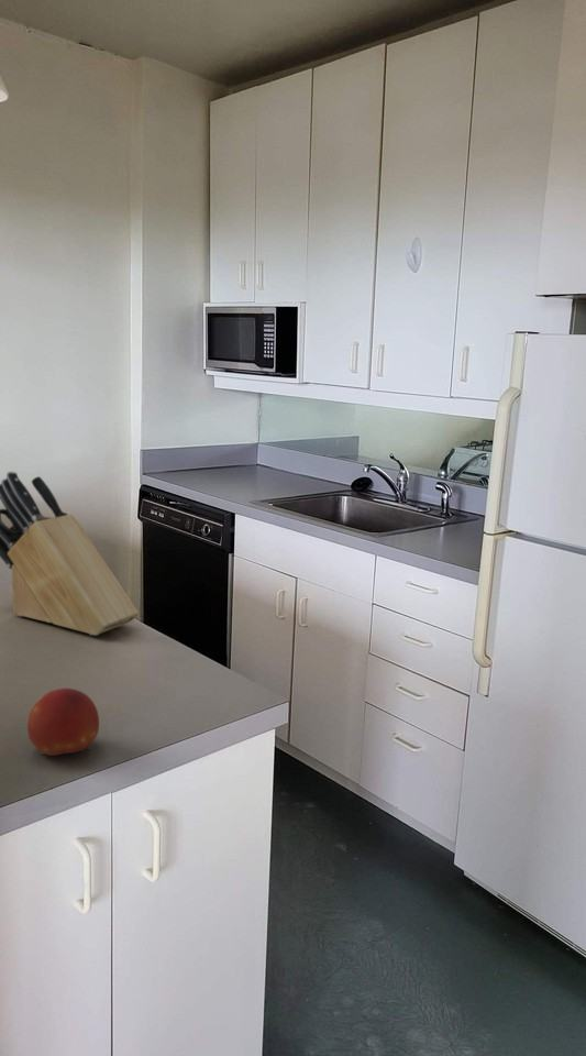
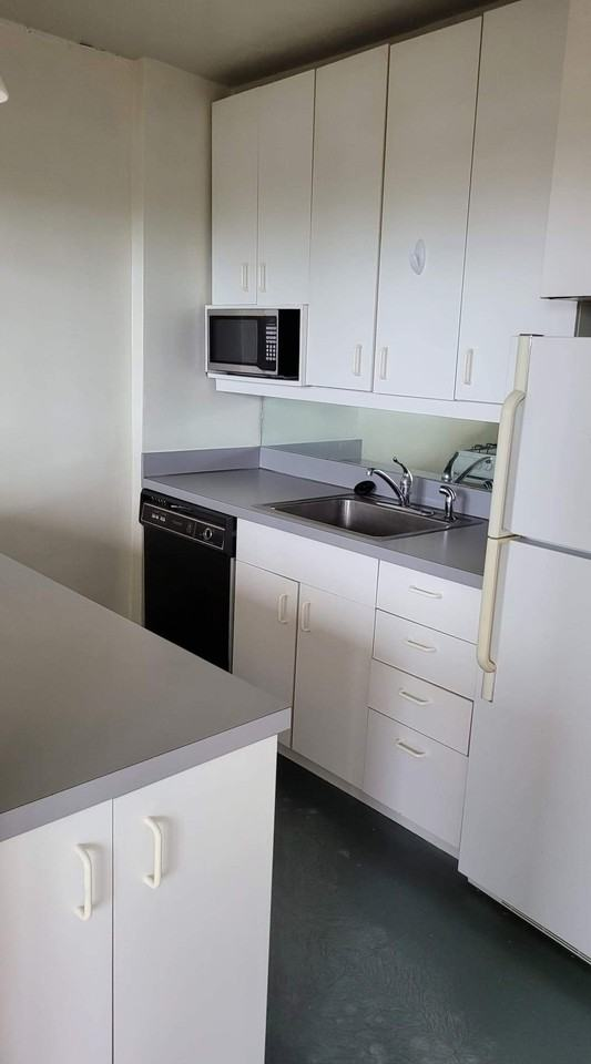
- knife block [0,471,140,637]
- fruit [26,688,100,757]
